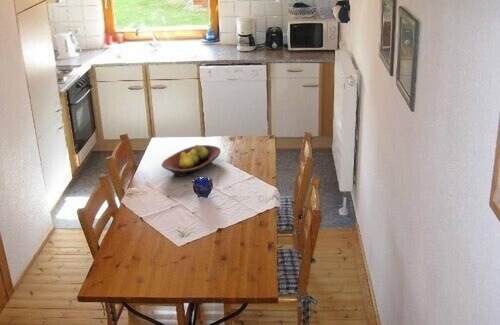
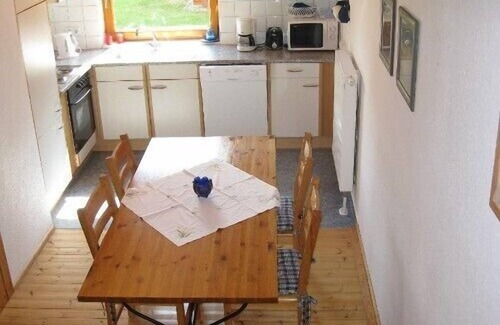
- fruit bowl [161,144,222,178]
